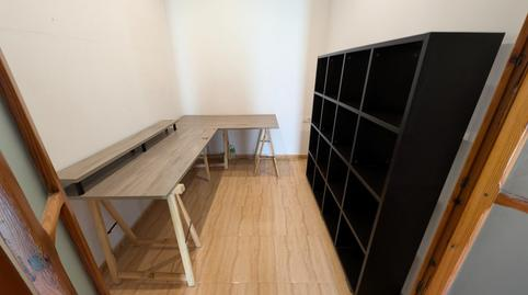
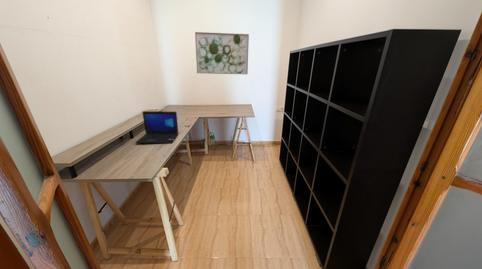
+ wall art [194,31,250,75]
+ laptop [134,110,179,144]
